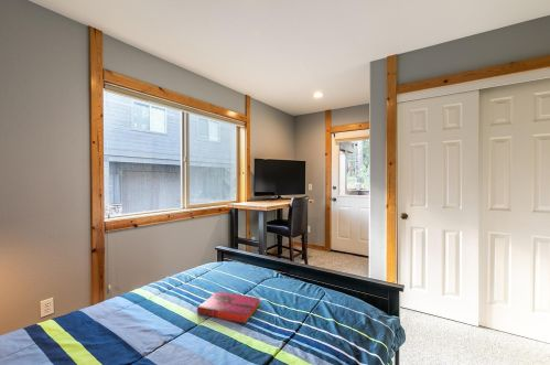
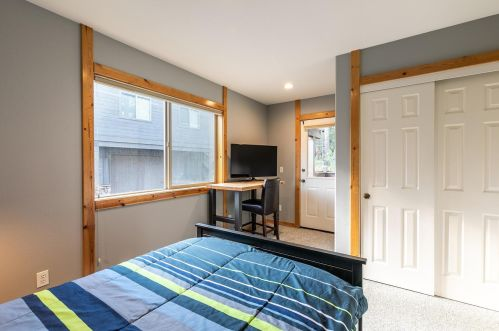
- hardback book [196,290,261,324]
